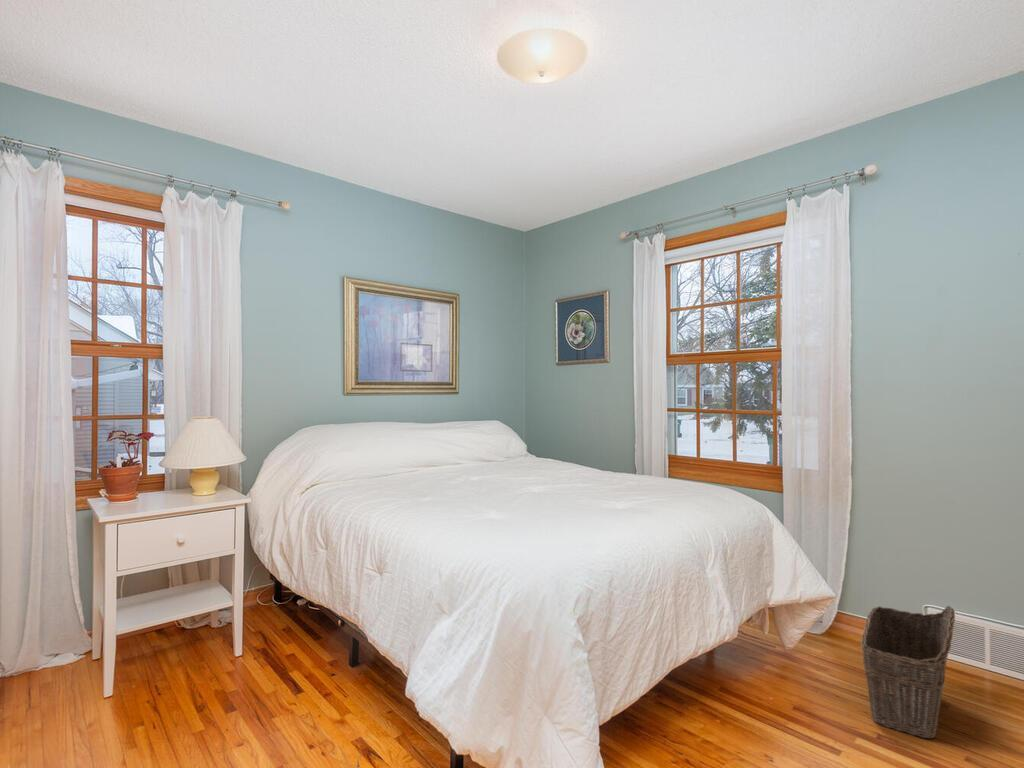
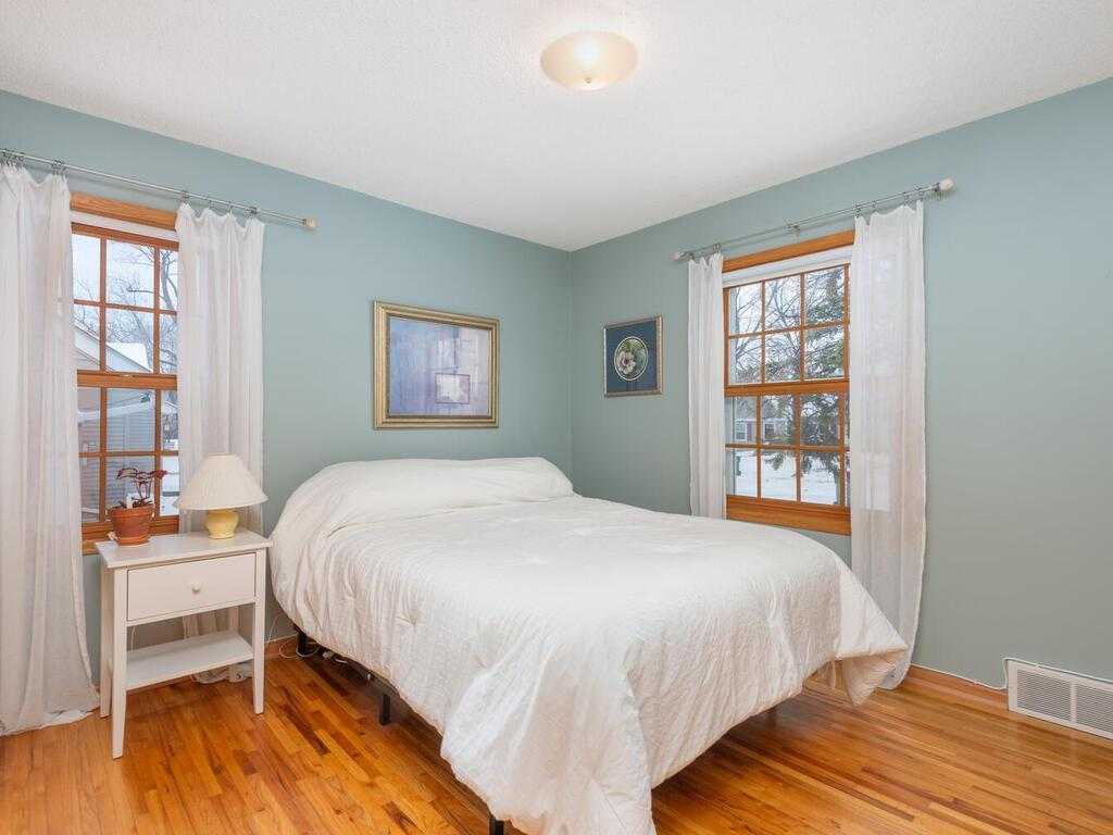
- wicker basket [860,605,956,739]
